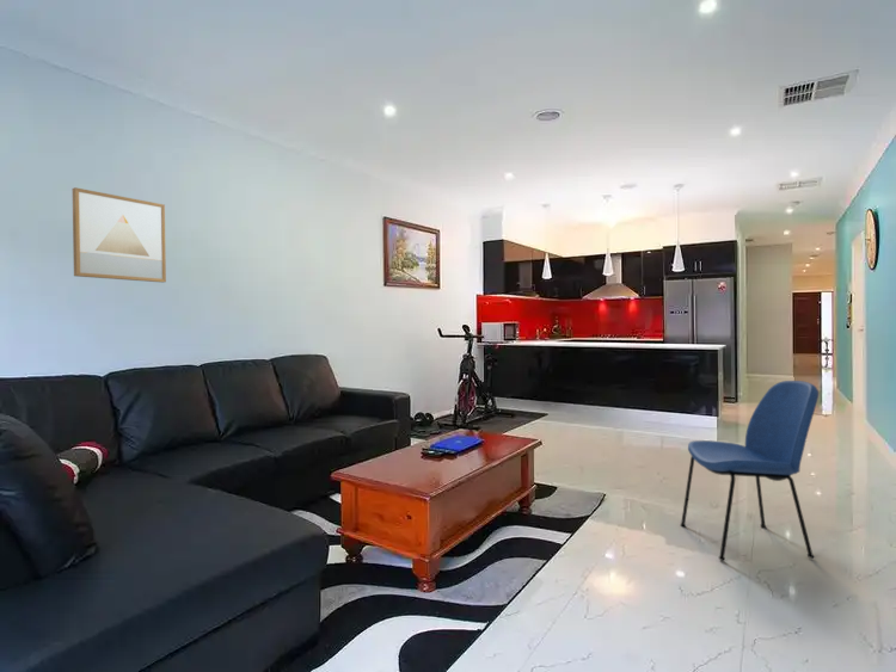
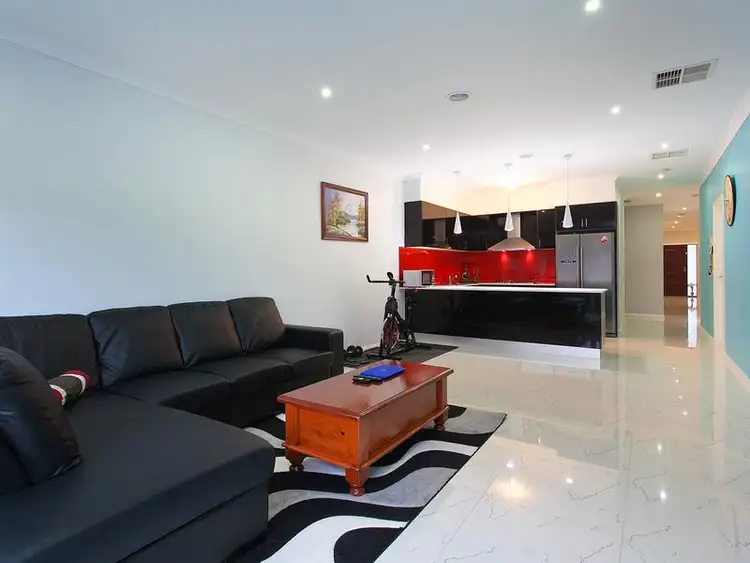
- wall art [72,186,167,284]
- chair [679,380,820,562]
